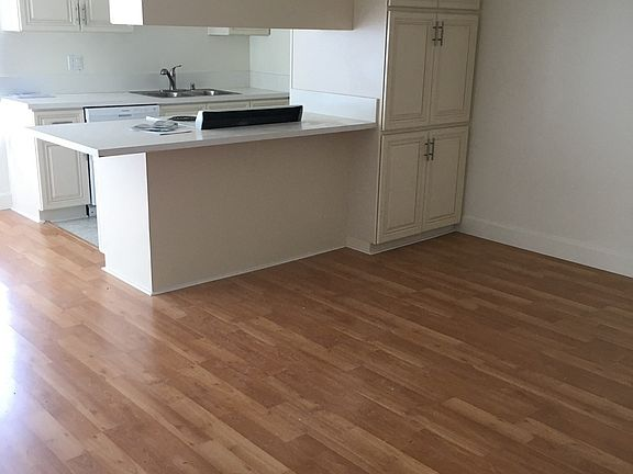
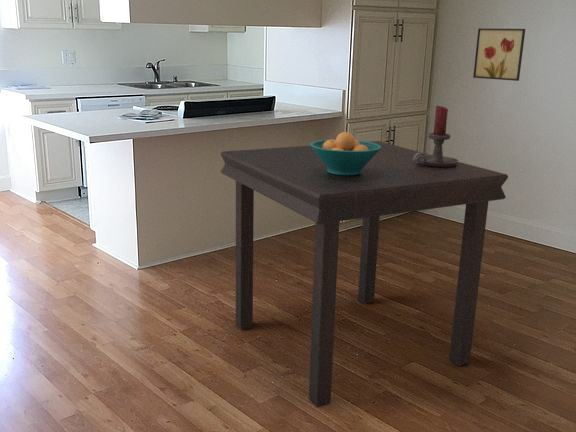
+ candle holder [413,105,459,167]
+ wall art [472,27,526,82]
+ fruit bowl [309,131,381,176]
+ dining table [220,140,509,408]
